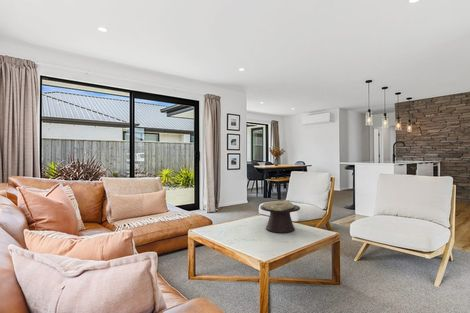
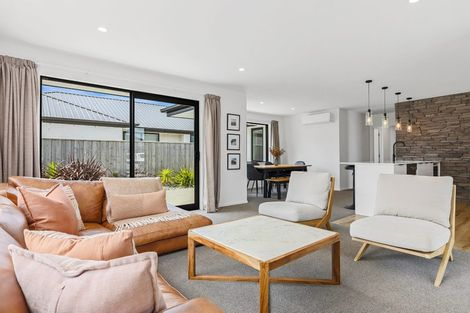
- decorative bowl [260,199,301,234]
